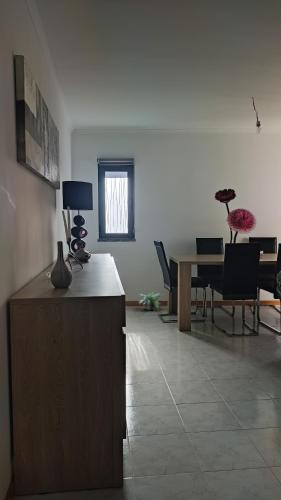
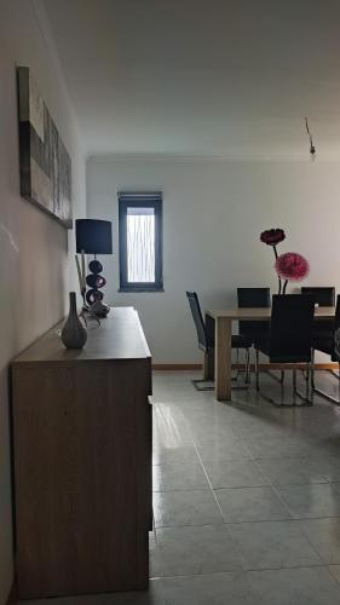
- potted plant [138,291,164,311]
